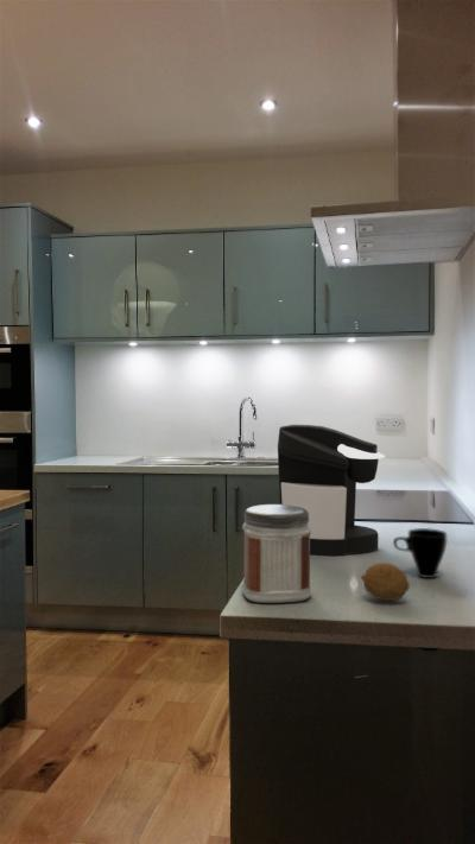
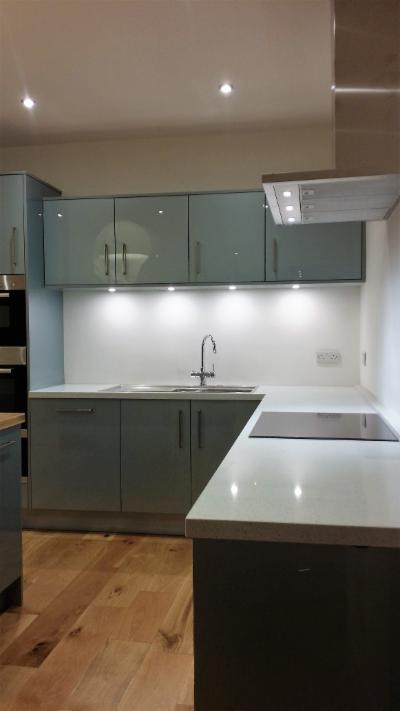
- cup [392,527,449,579]
- jar [241,503,312,604]
- fruit [361,561,411,602]
- coffee maker [277,424,386,557]
